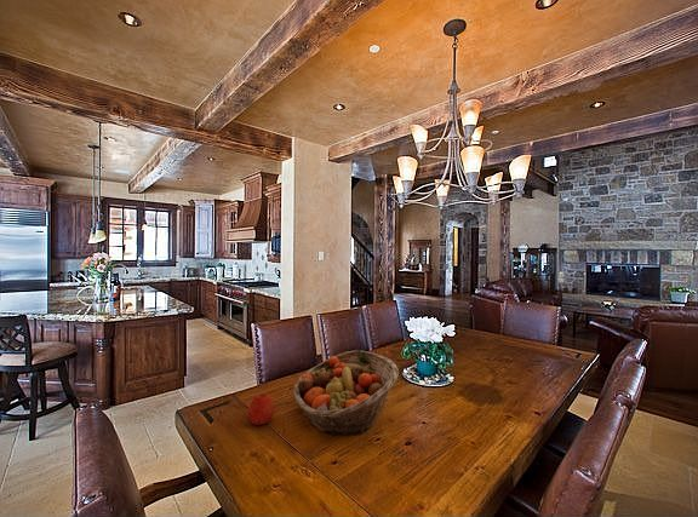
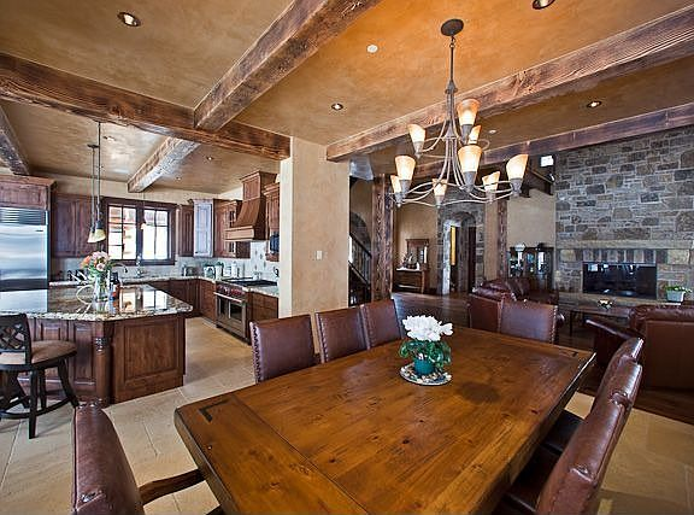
- fruit basket [292,349,400,436]
- apple [246,392,275,426]
